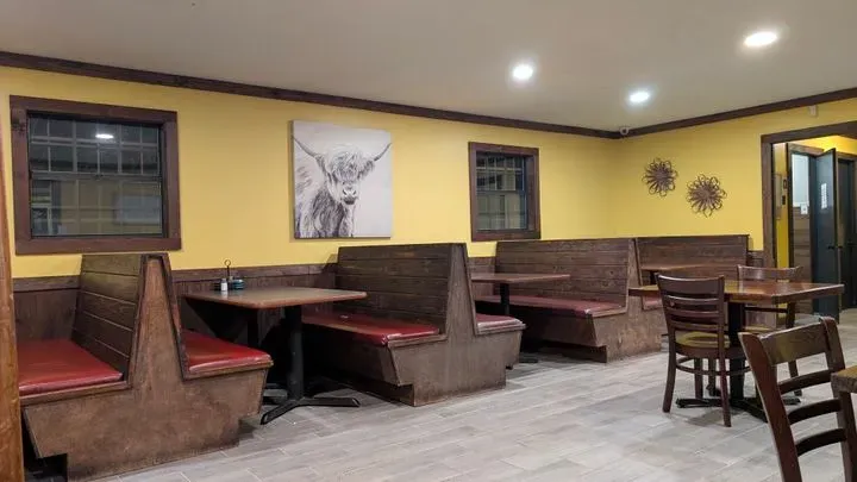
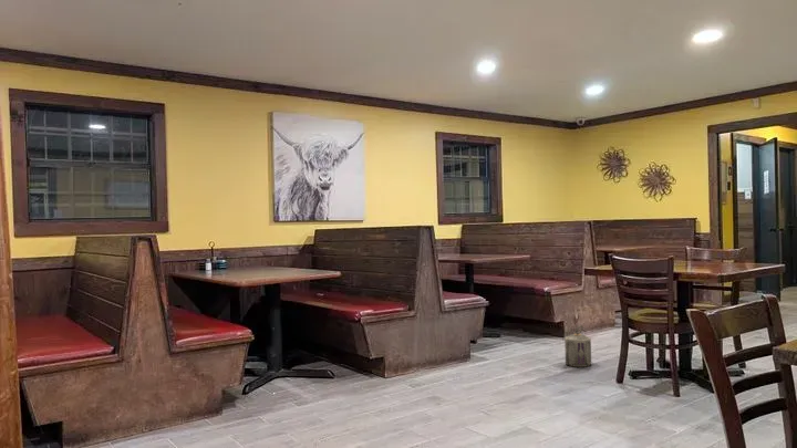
+ lantern [563,324,592,368]
